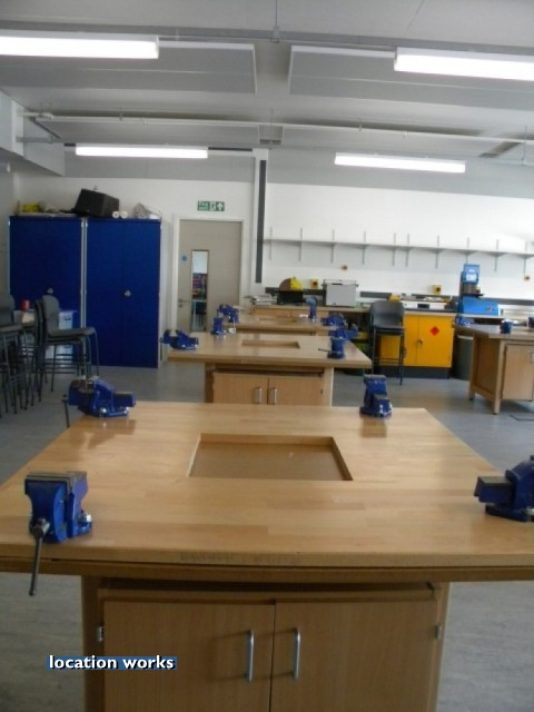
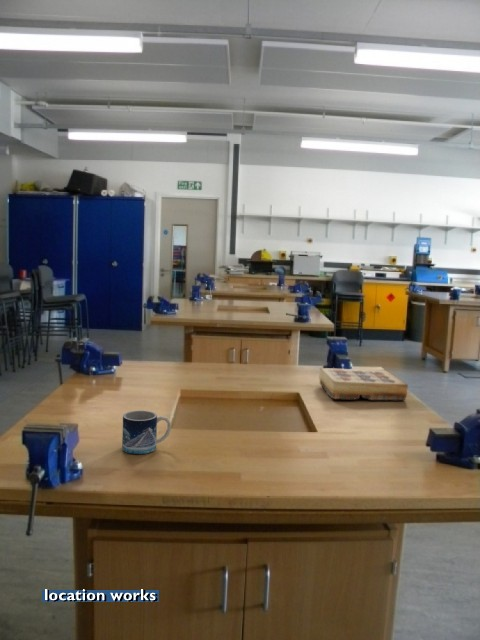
+ book [318,367,409,401]
+ mug [121,409,172,455]
